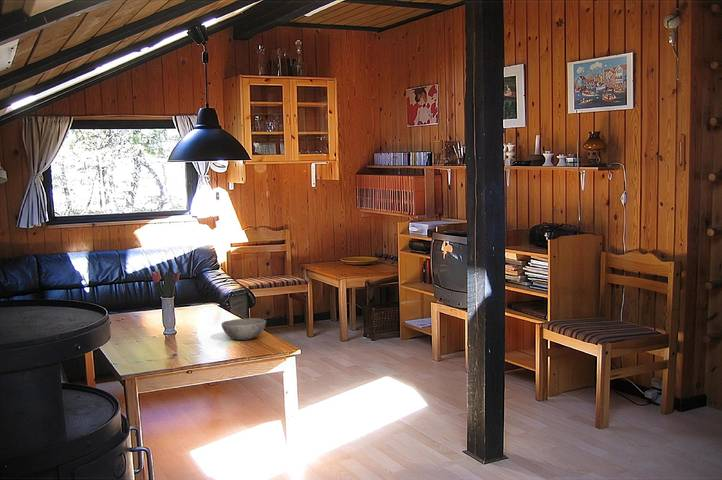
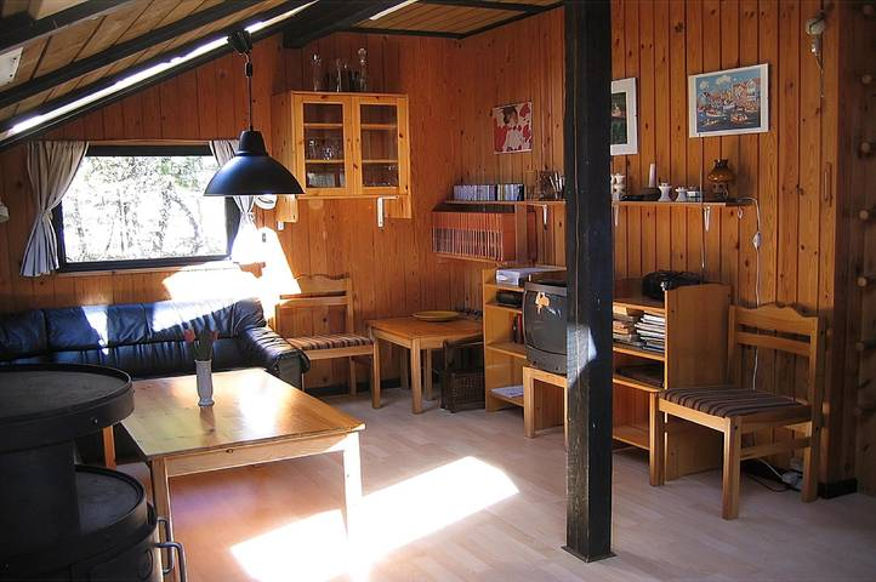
- bowl [220,317,267,341]
